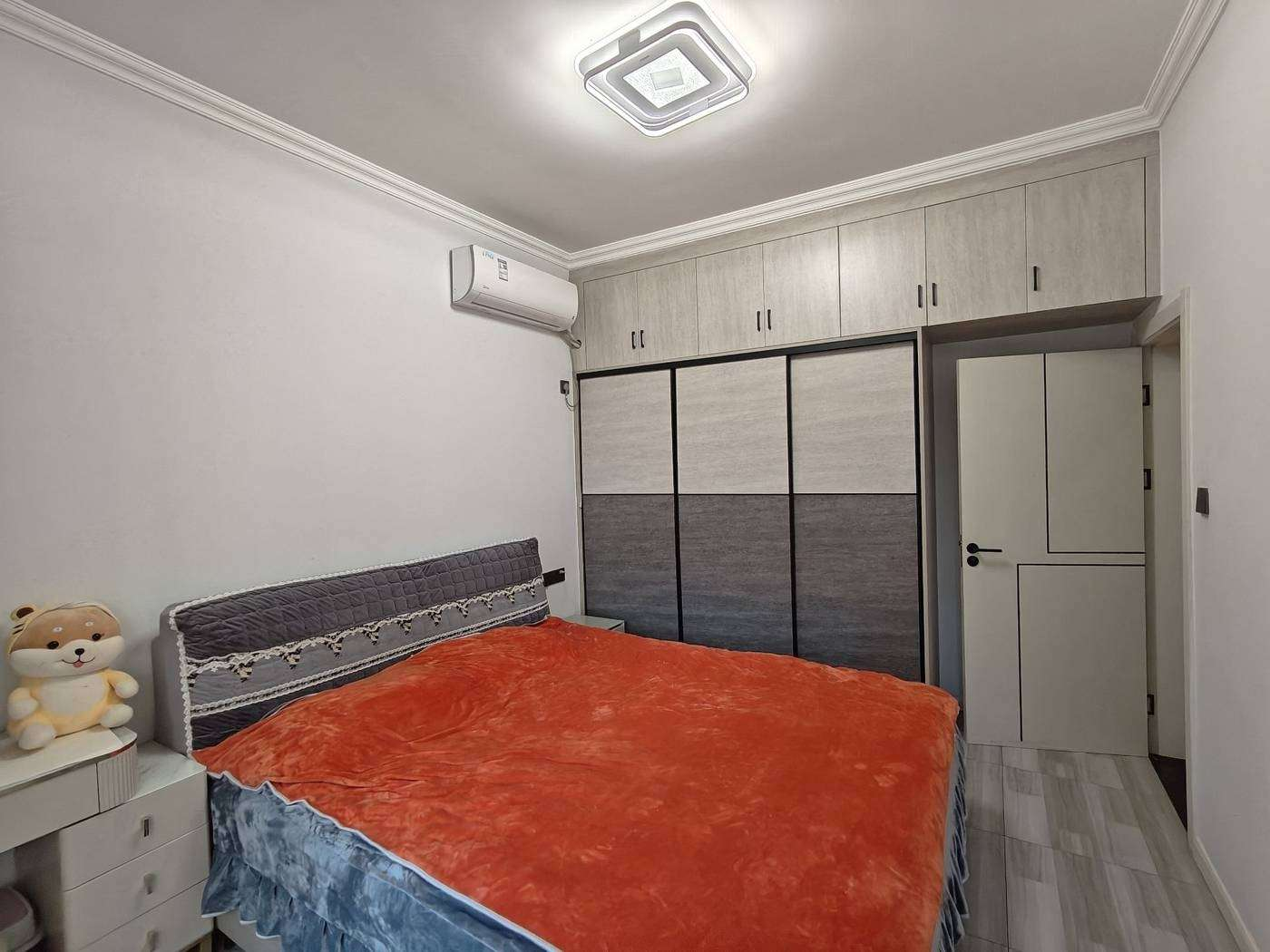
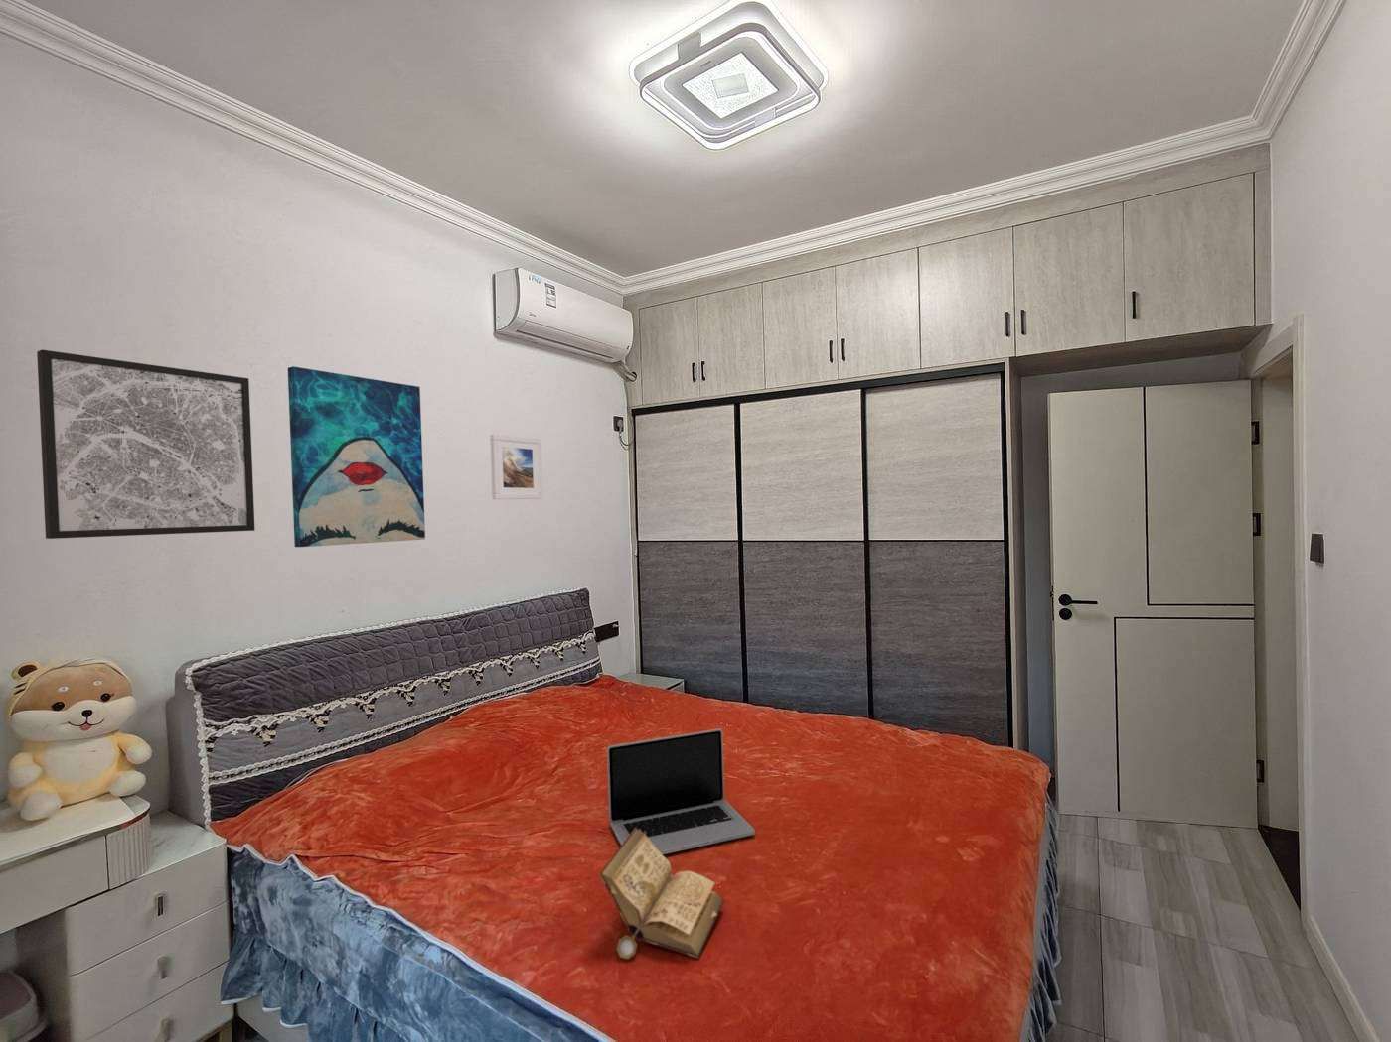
+ wall art [287,366,426,547]
+ wall art [36,348,256,540]
+ book [598,827,725,961]
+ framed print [488,433,543,500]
+ laptop [606,728,756,856]
